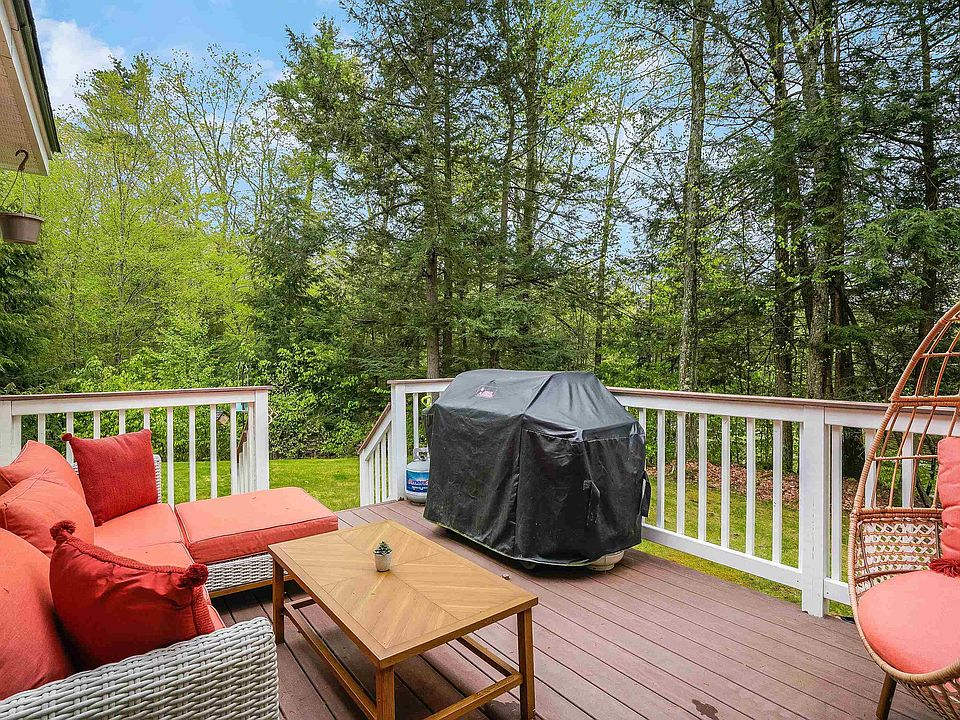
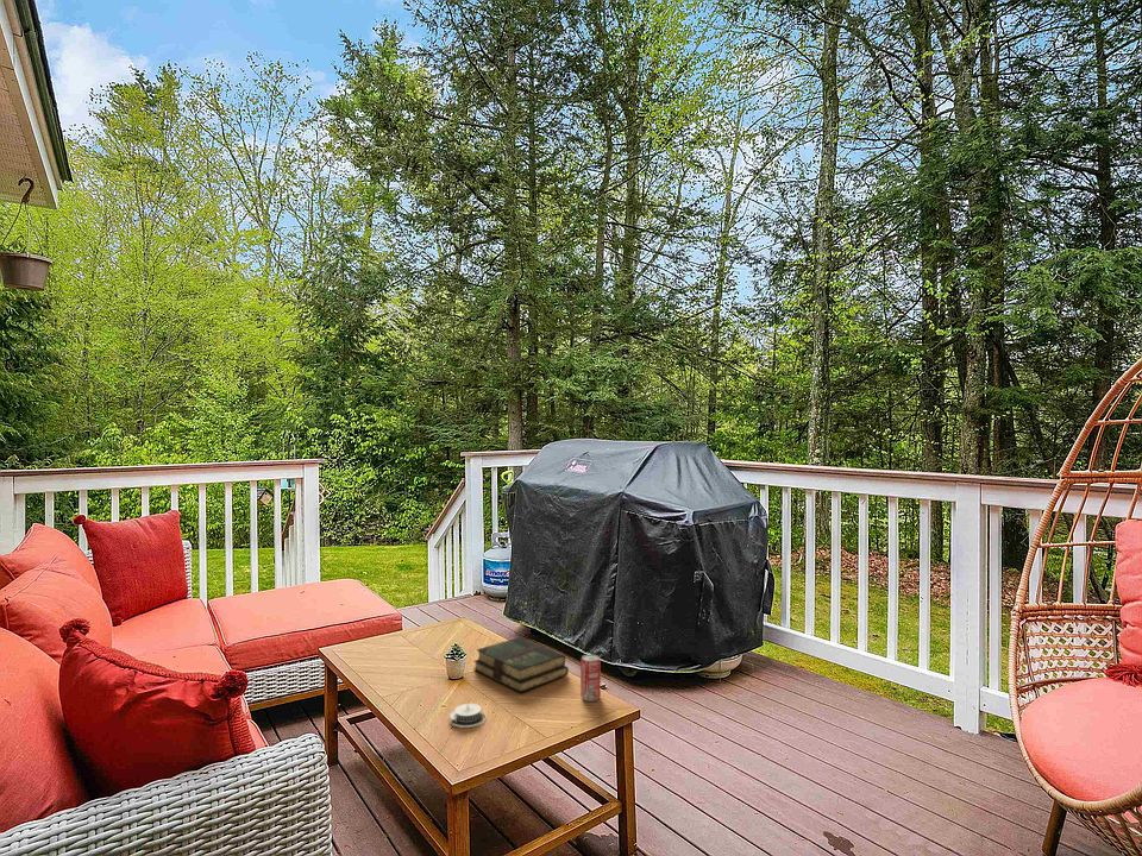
+ book [472,636,570,694]
+ beverage can [579,653,602,703]
+ architectural model [448,703,487,729]
